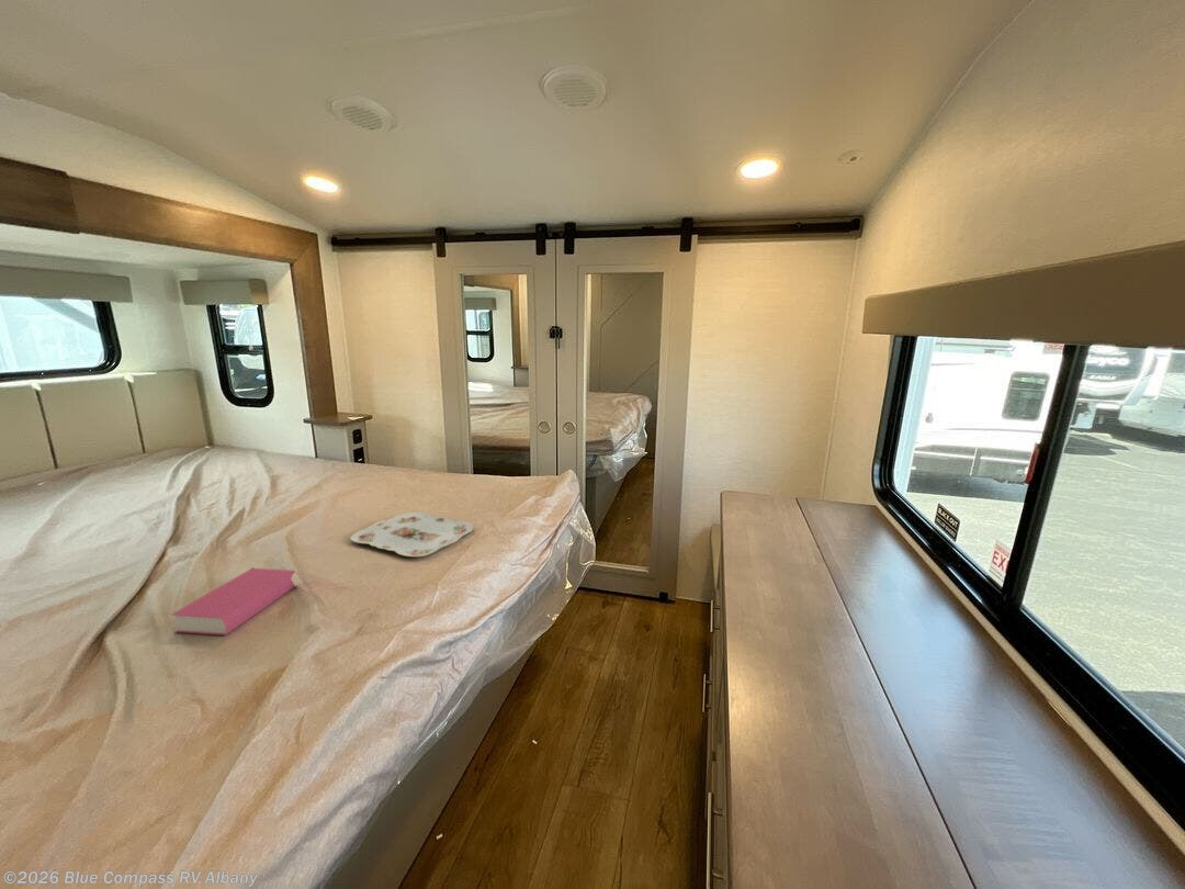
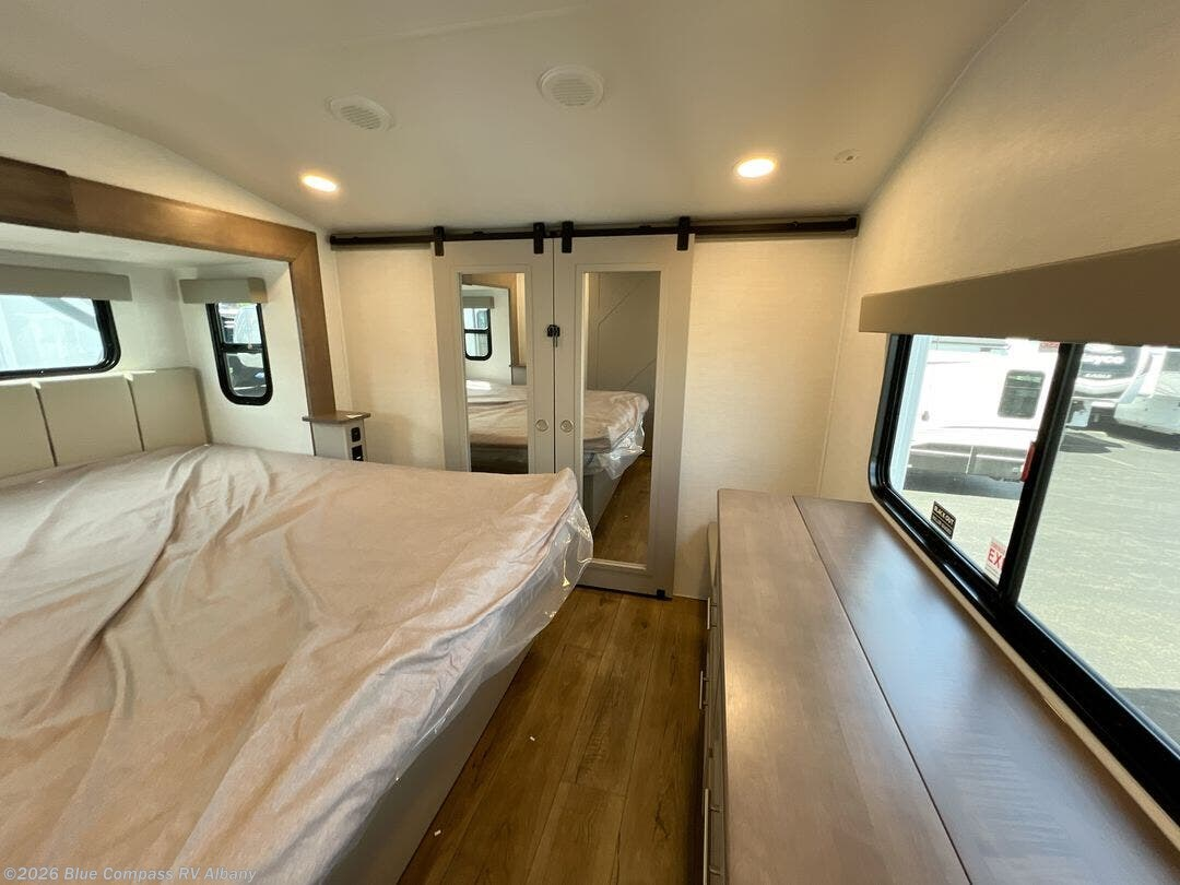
- book [170,567,296,637]
- serving tray [349,511,474,558]
